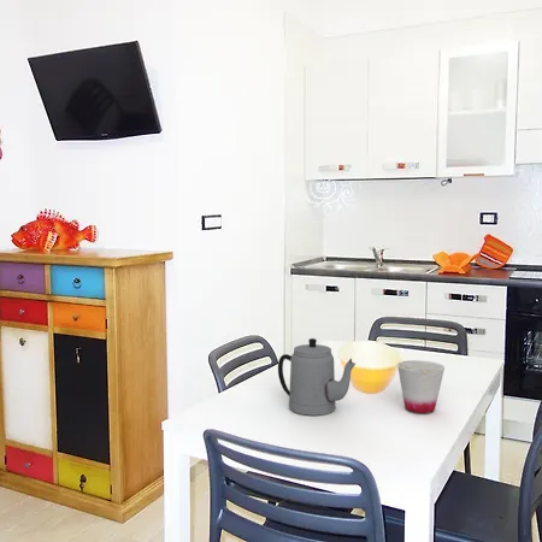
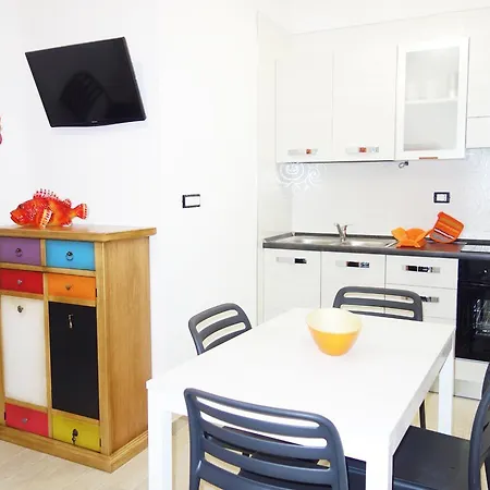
- teapot [277,337,357,417]
- cup [396,359,446,414]
